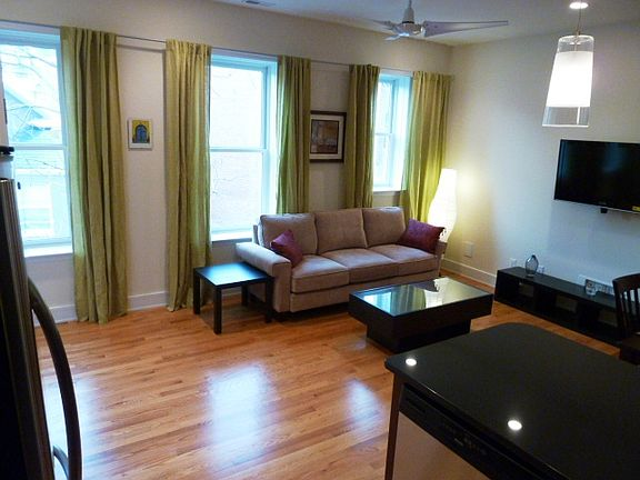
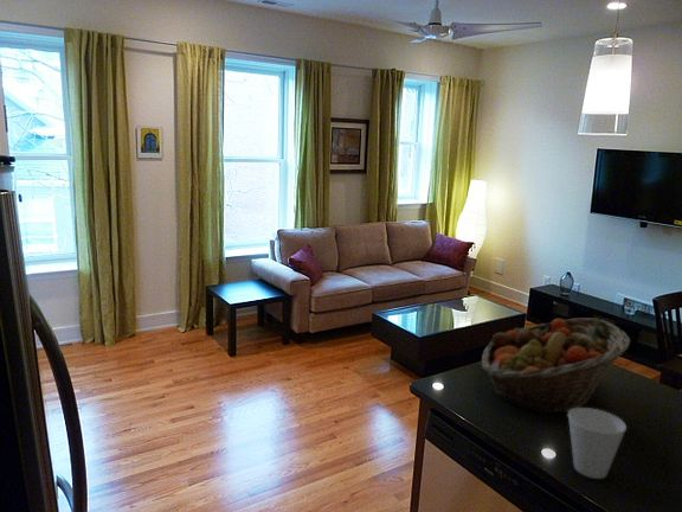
+ fruit basket [481,316,632,415]
+ cup [567,407,628,480]
